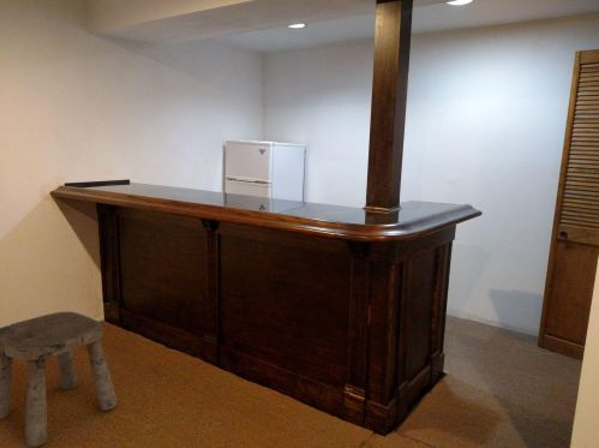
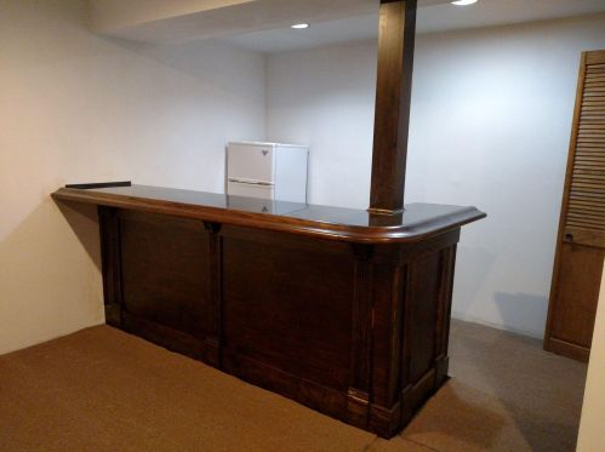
- stool [0,311,119,448]
